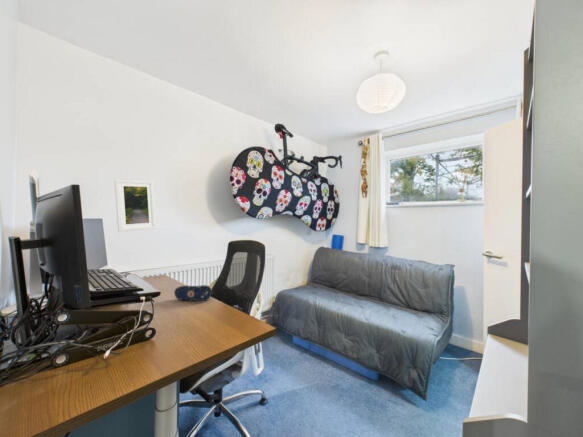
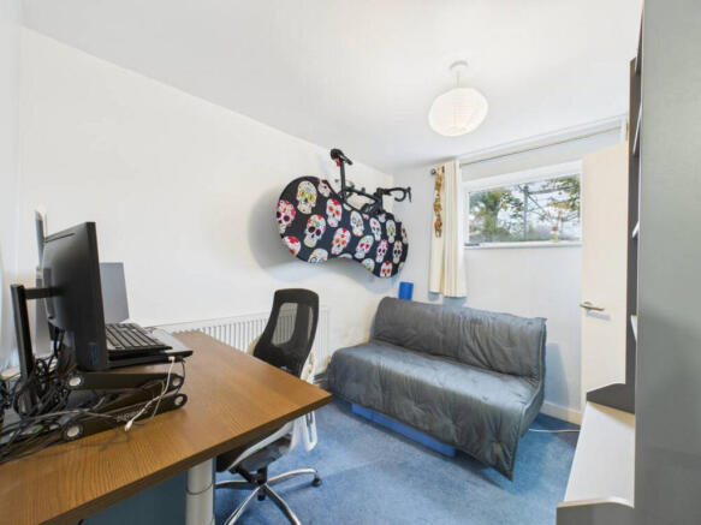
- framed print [114,178,158,232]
- pencil case [173,284,214,302]
